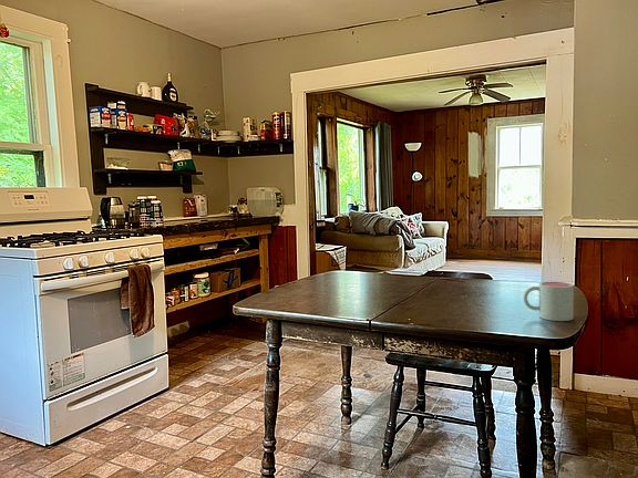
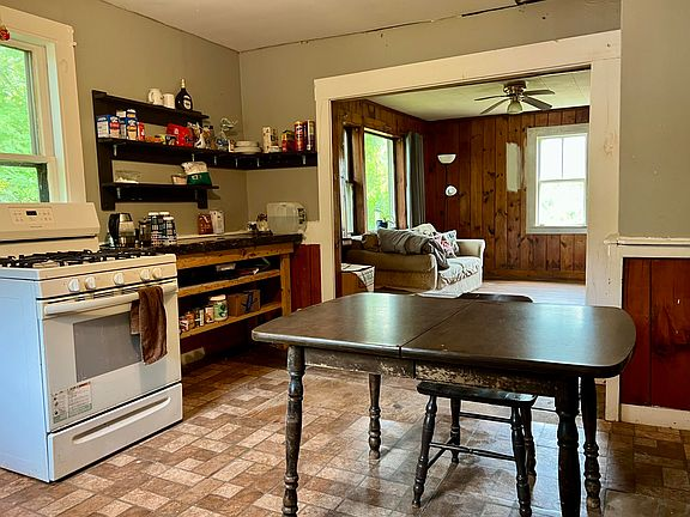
- mug [523,280,575,322]
